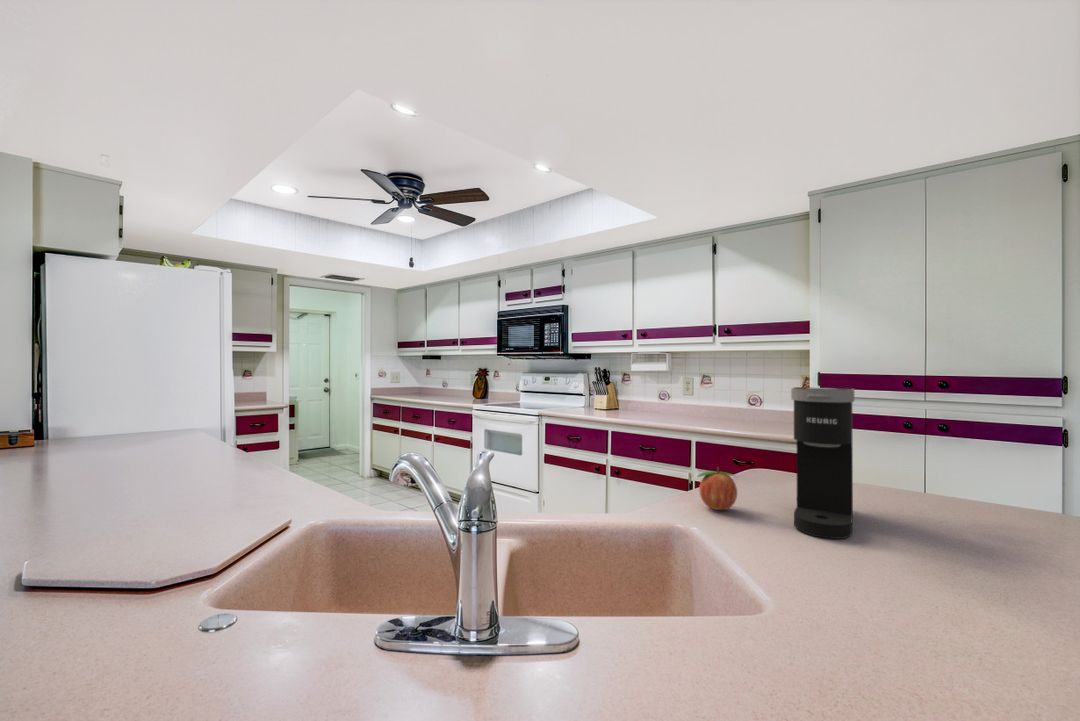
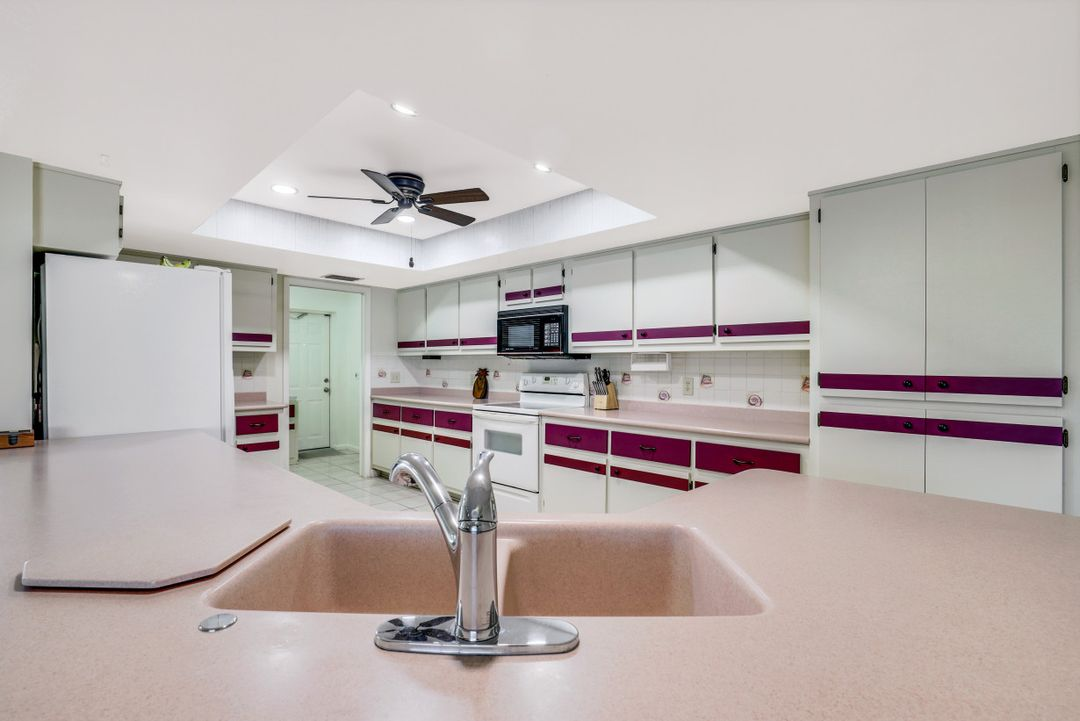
- fruit [696,466,739,511]
- coffee maker [790,386,855,540]
